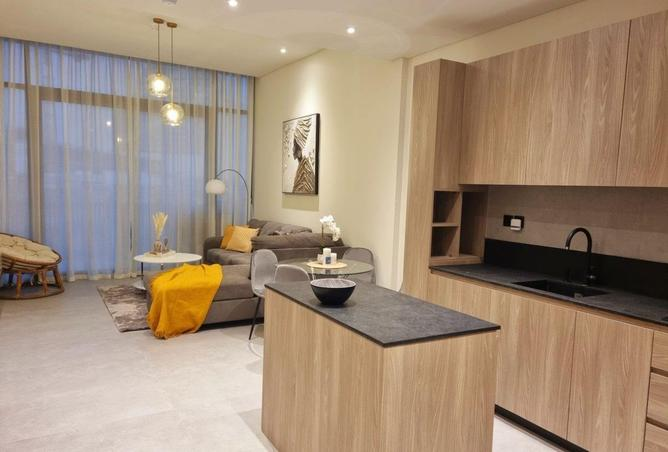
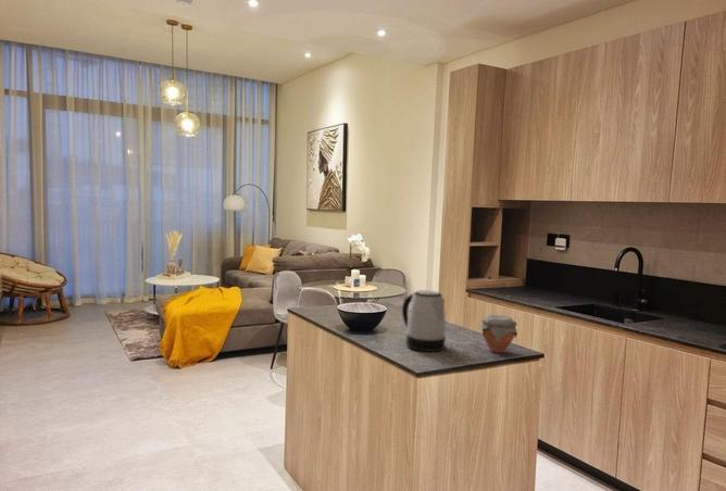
+ jar [479,313,518,354]
+ kettle [401,289,447,353]
